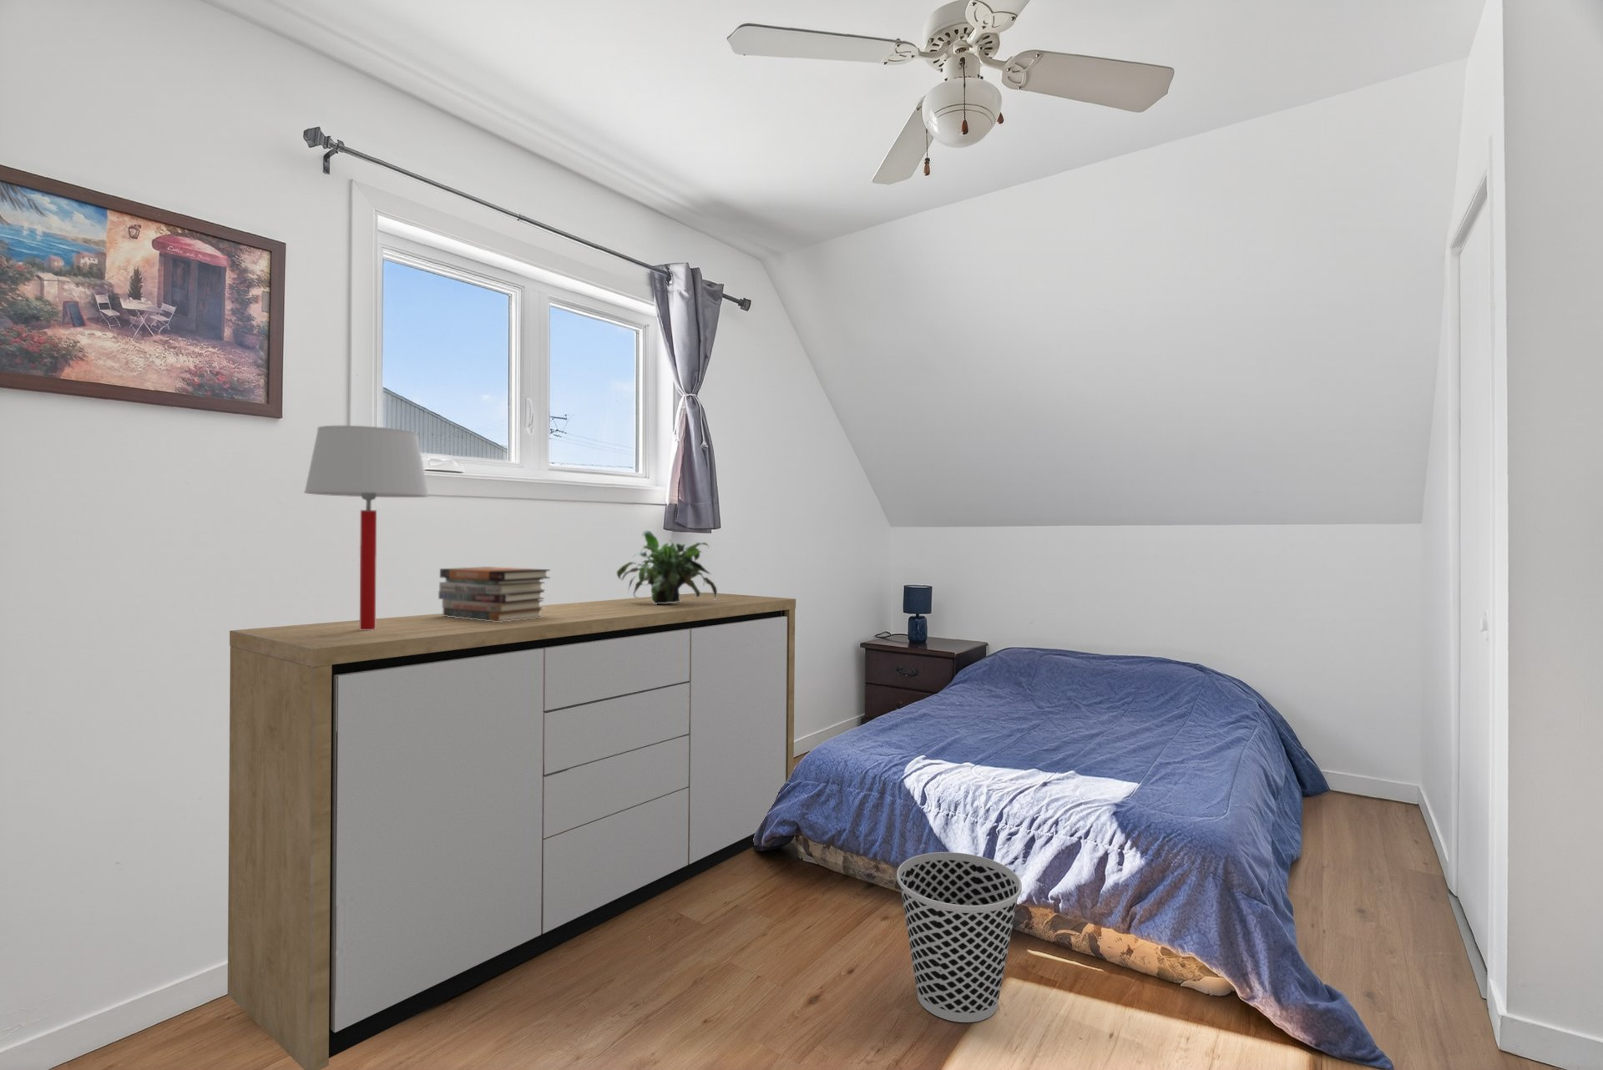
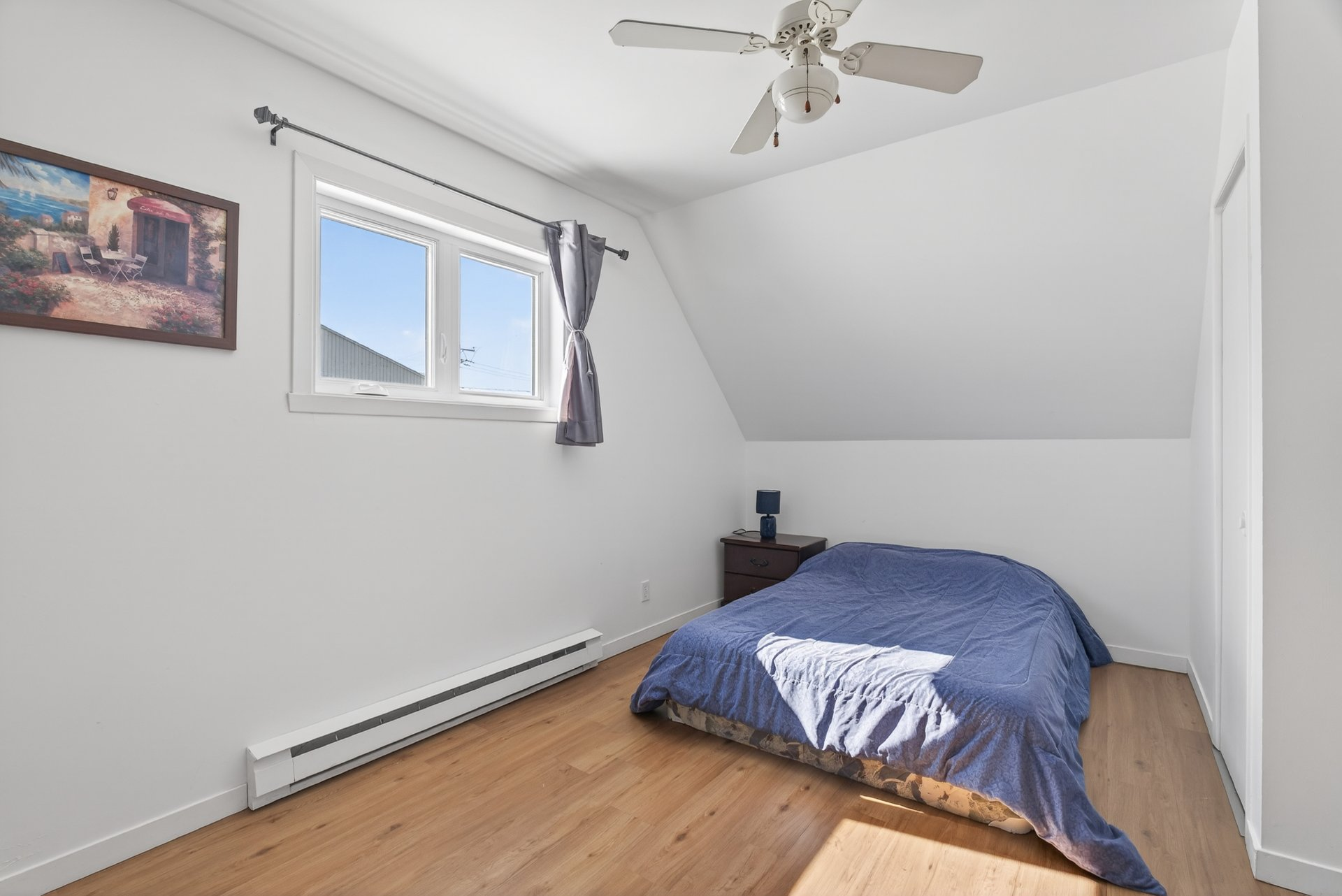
- potted plant [616,530,718,604]
- sideboard [227,592,797,1070]
- book stack [437,566,551,622]
- table lamp [303,425,430,631]
- wastebasket [896,851,1022,1023]
